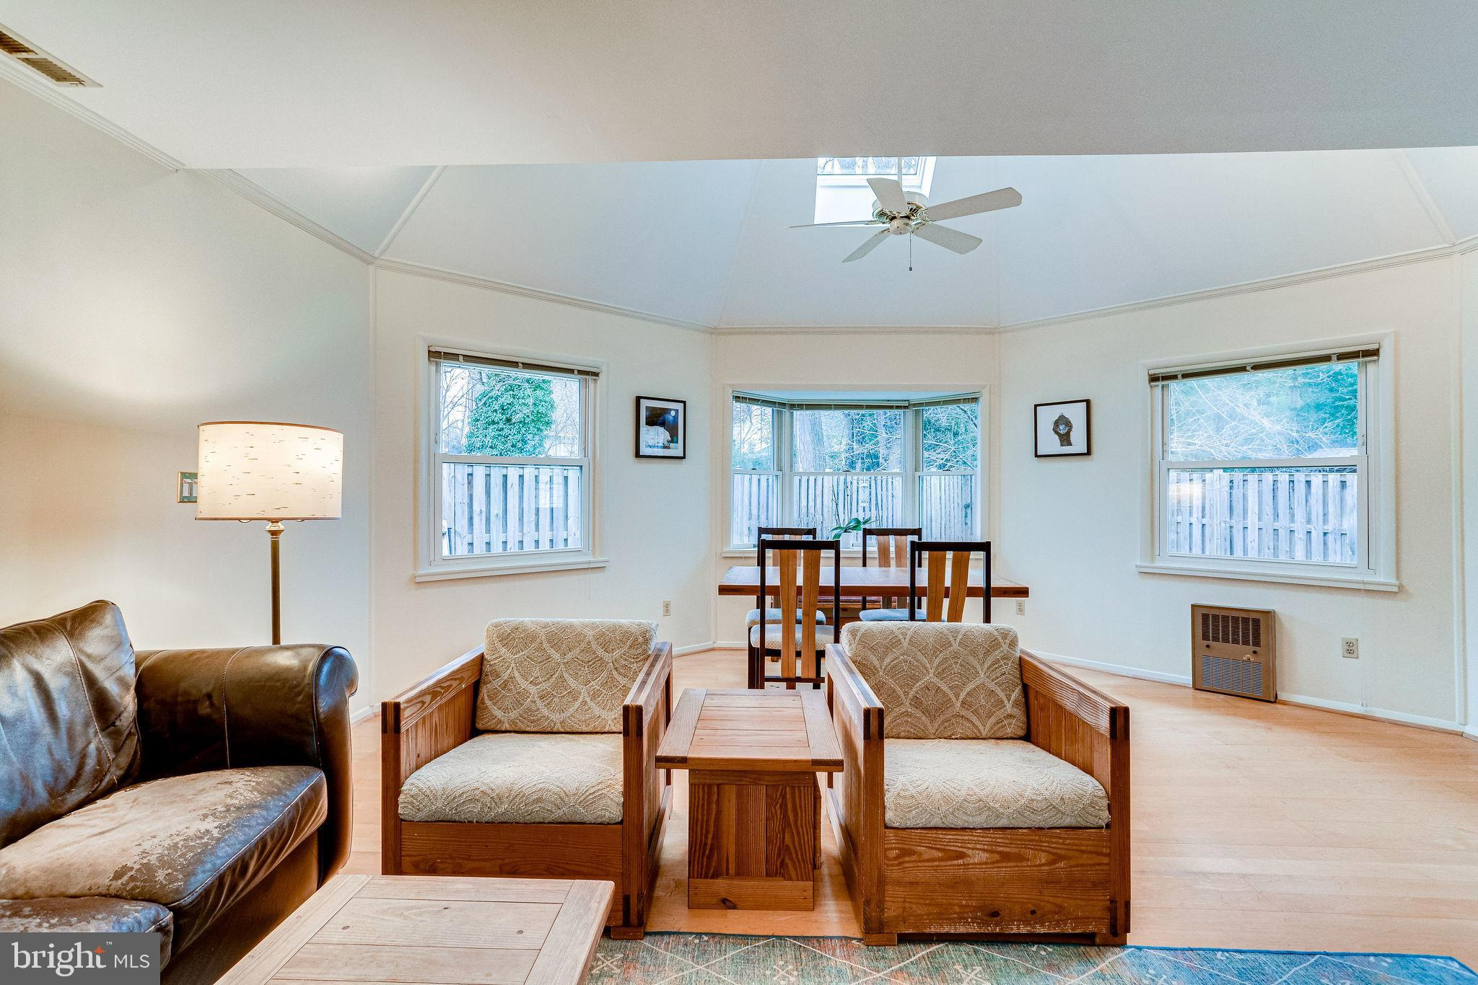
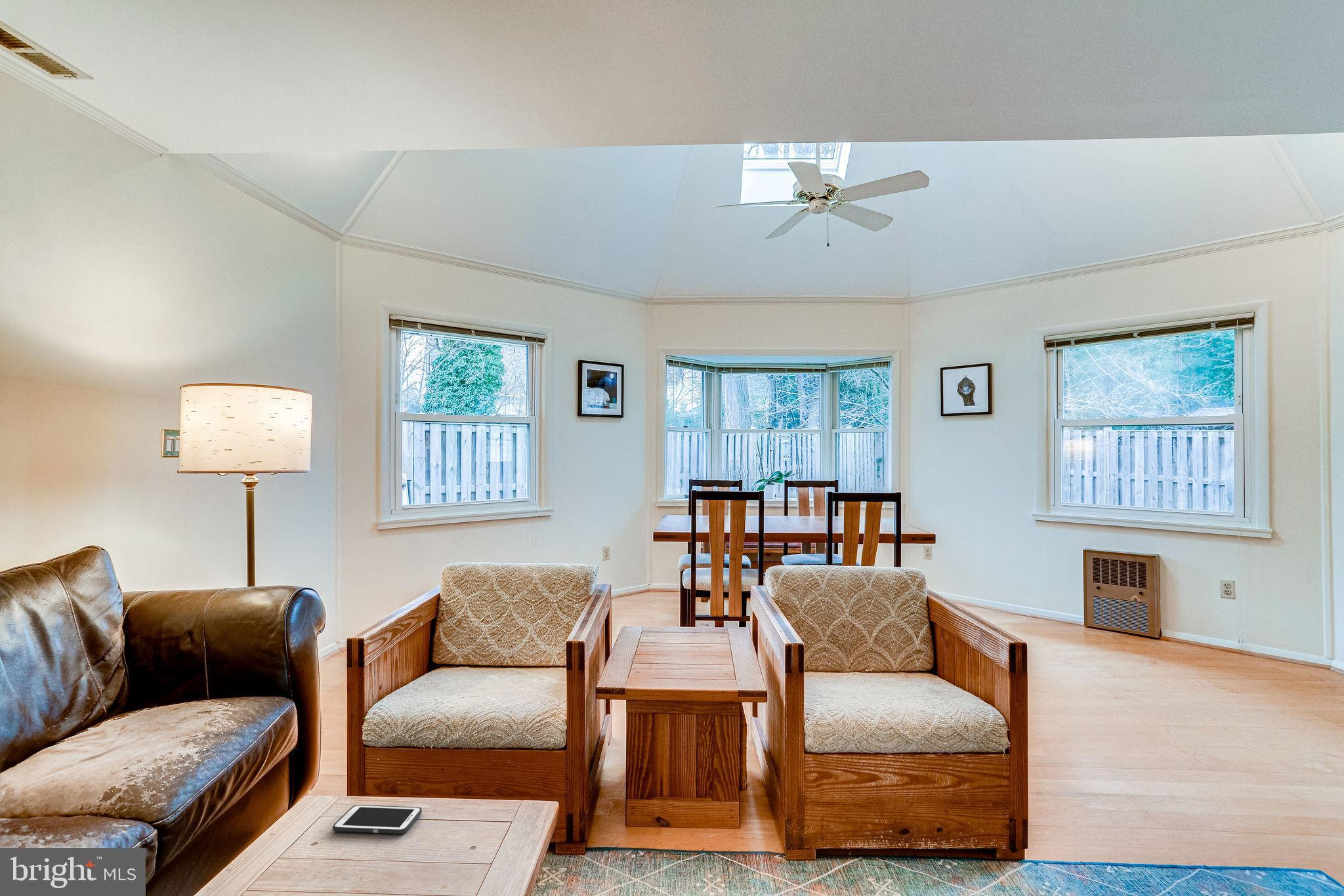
+ cell phone [332,804,423,834]
